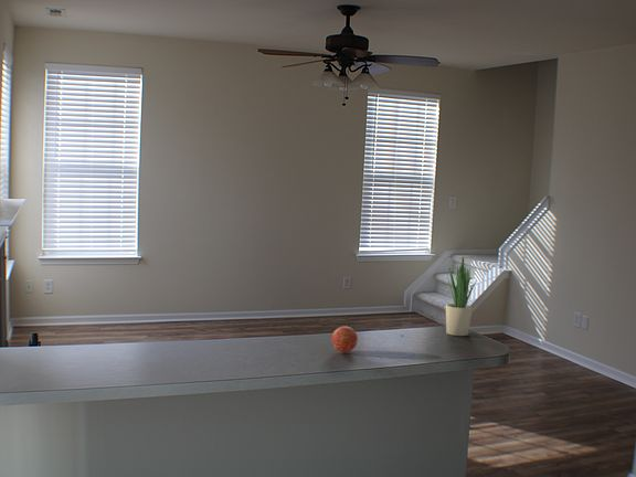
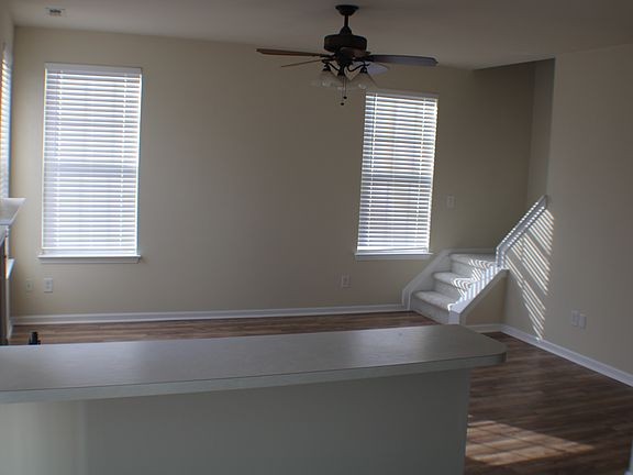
- potted plant [445,255,477,337]
- apple [331,326,359,353]
